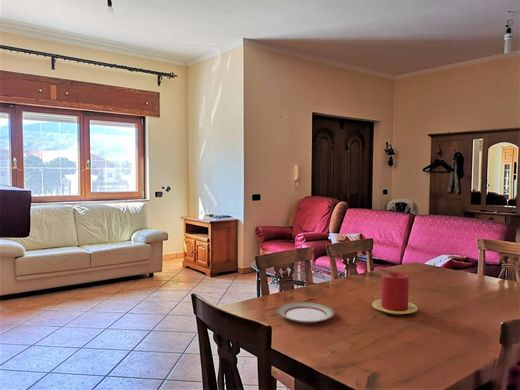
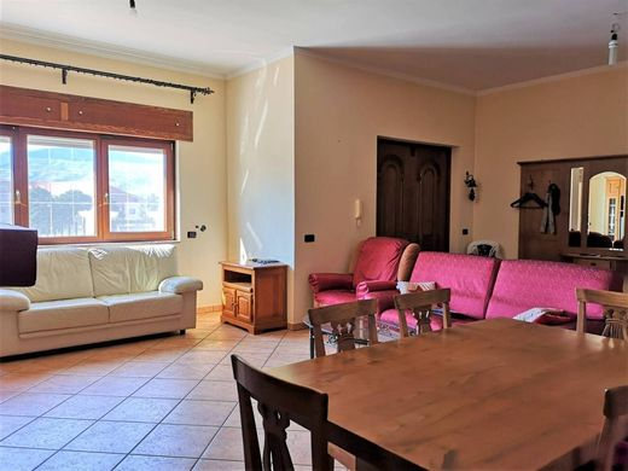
- plate [276,301,336,324]
- candle [371,271,418,315]
